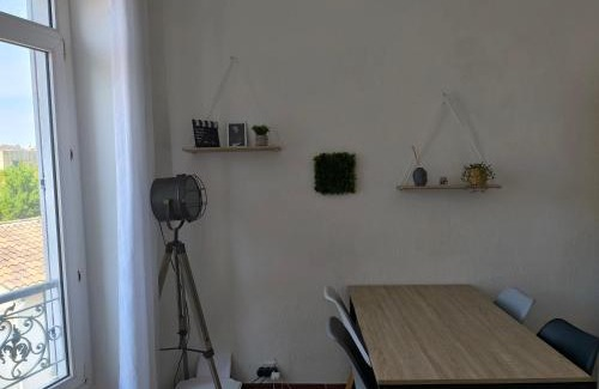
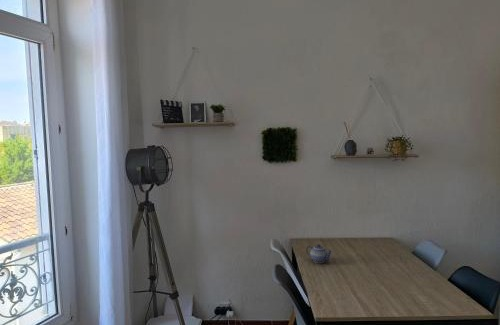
+ teapot [305,243,333,264]
